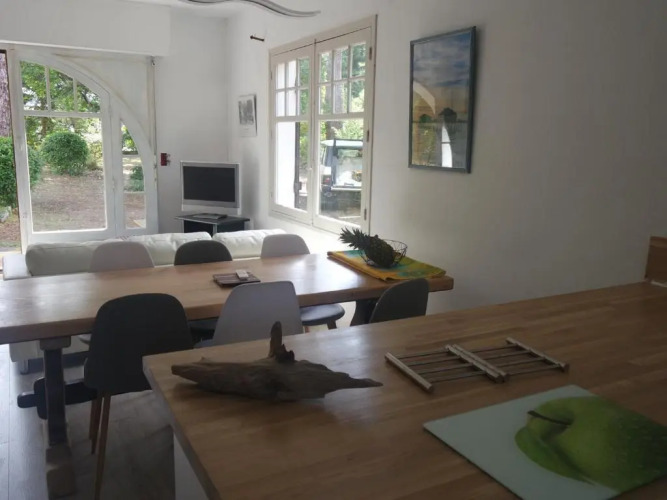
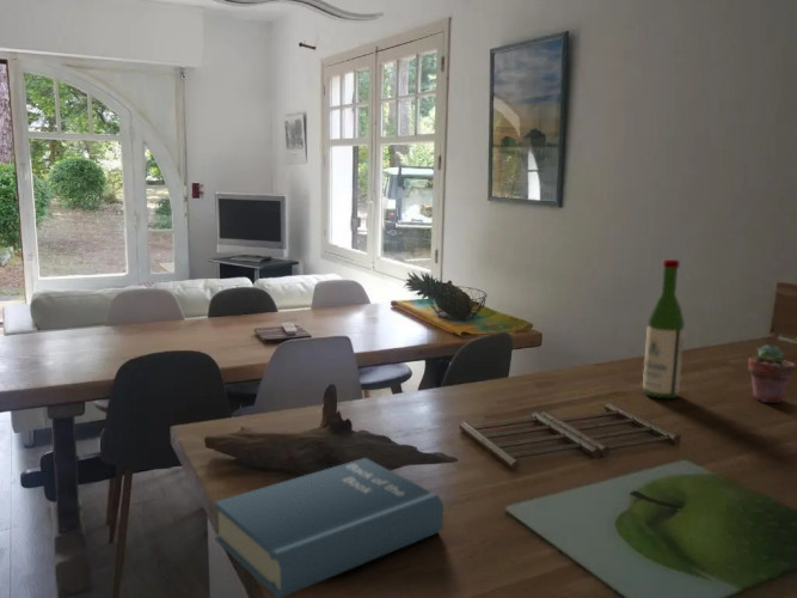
+ potted succulent [747,343,797,404]
+ book [213,457,445,598]
+ wine bottle [642,258,686,399]
